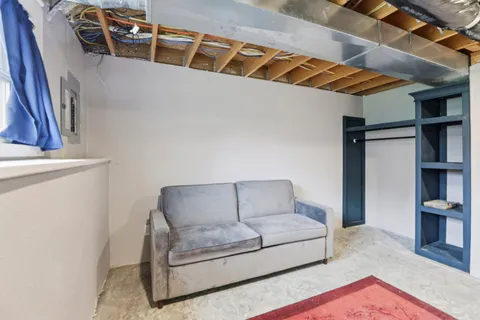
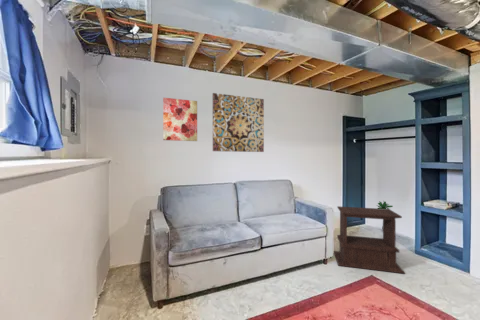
+ wall art [162,97,198,142]
+ side table [333,205,406,275]
+ palm tree [376,200,394,230]
+ wall art [212,92,265,153]
